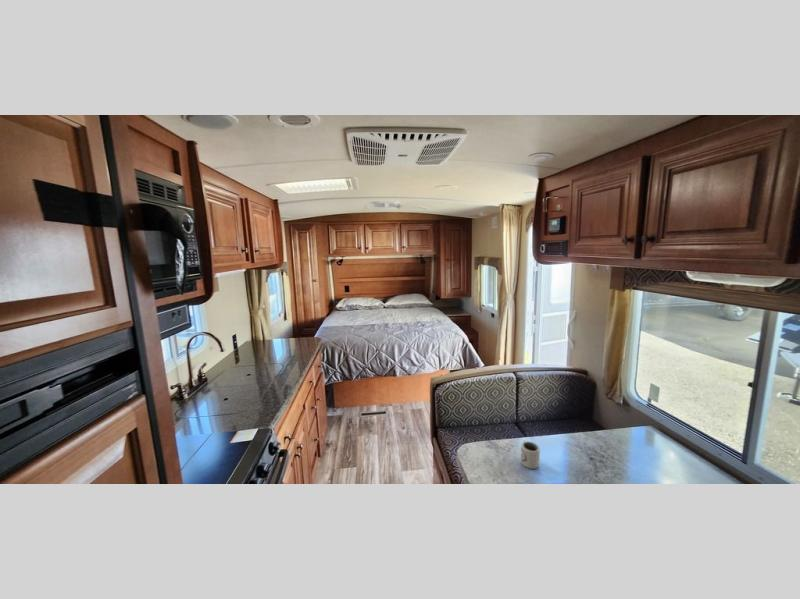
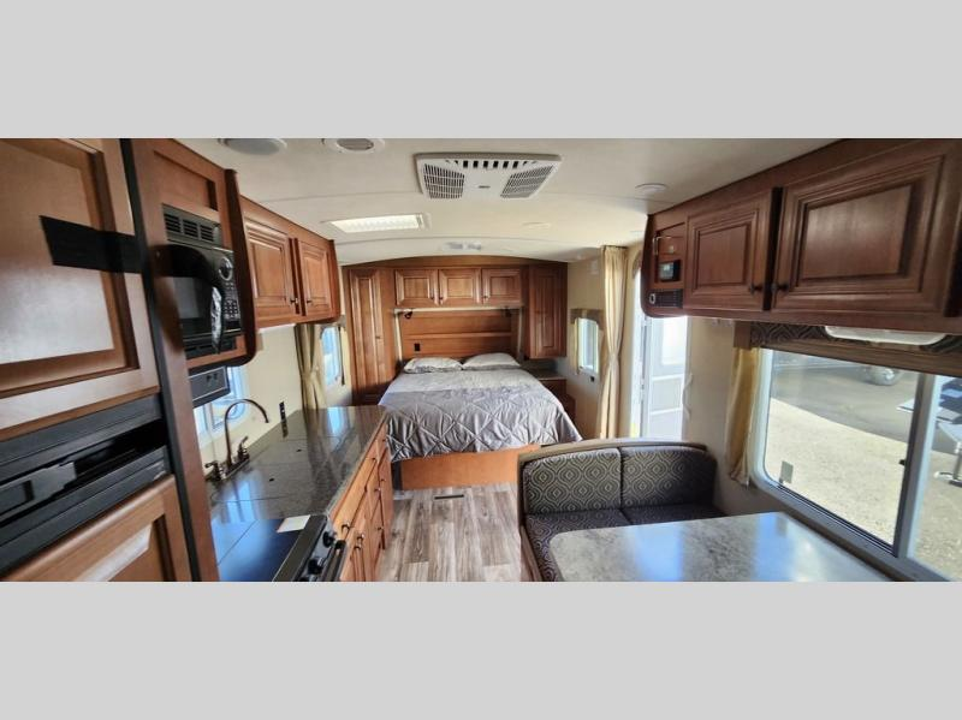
- cup [520,440,541,470]
